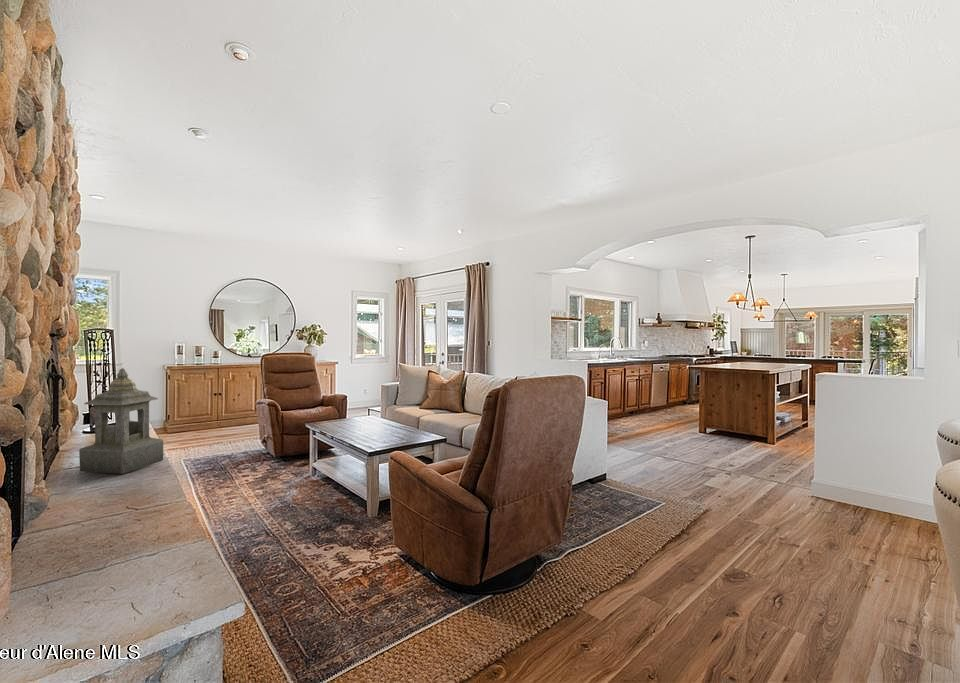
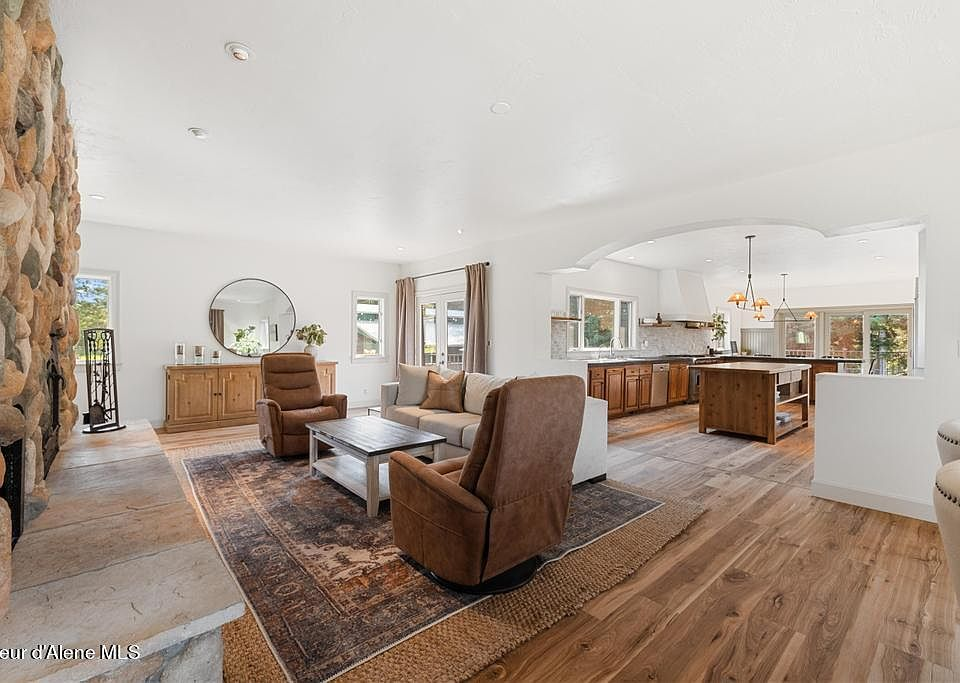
- lantern [78,367,164,475]
